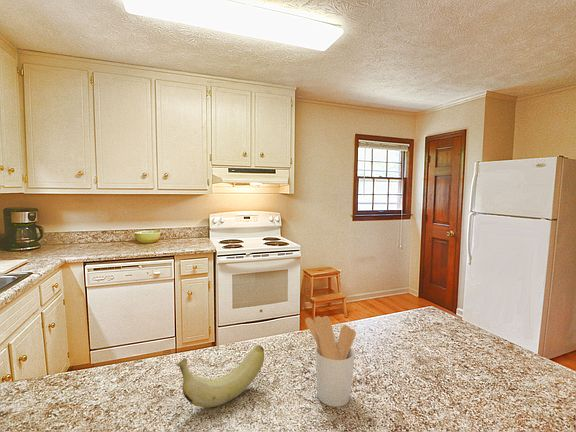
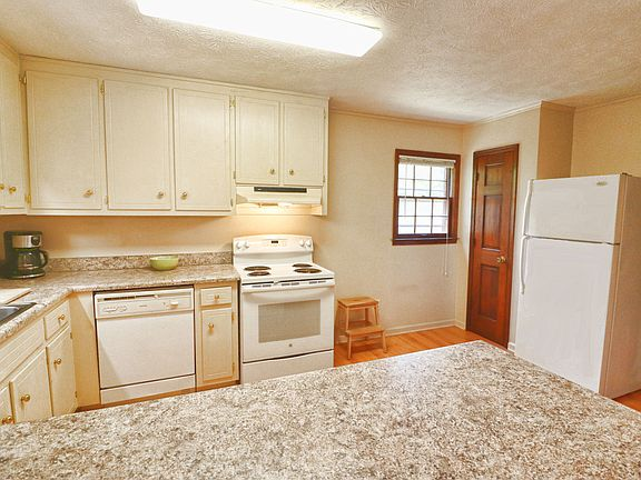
- banana [175,344,265,408]
- utensil holder [304,315,357,408]
